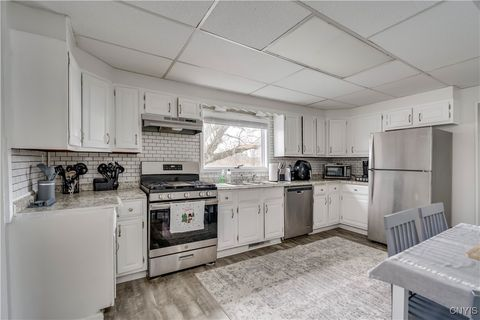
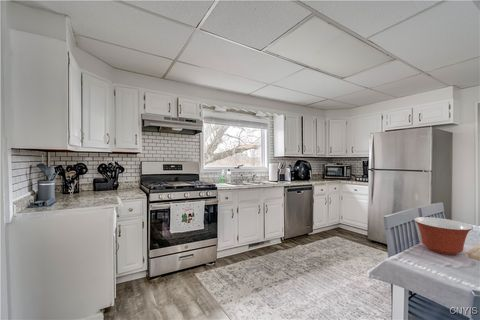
+ mixing bowl [413,216,474,256]
